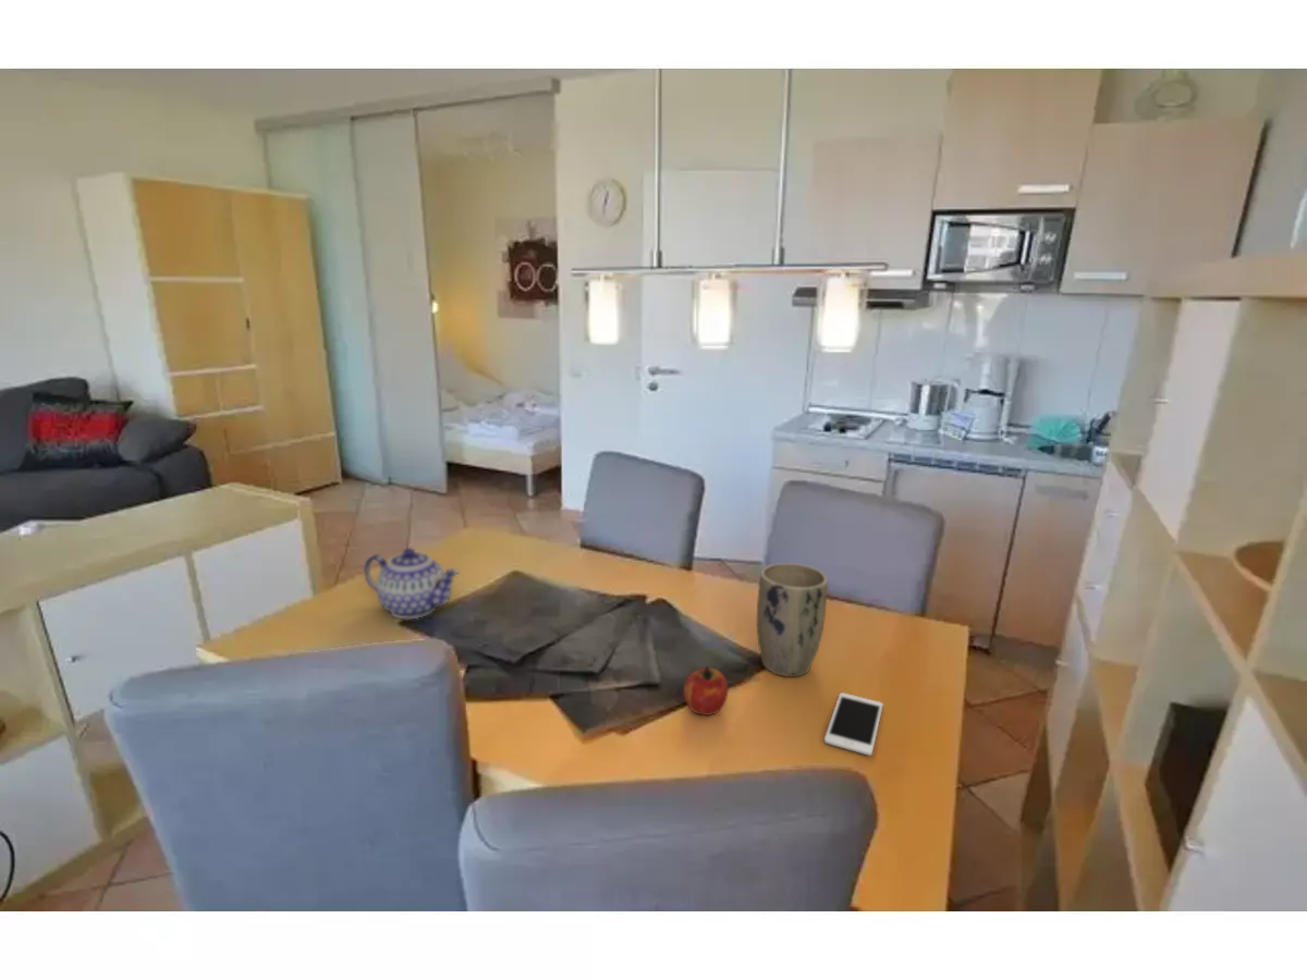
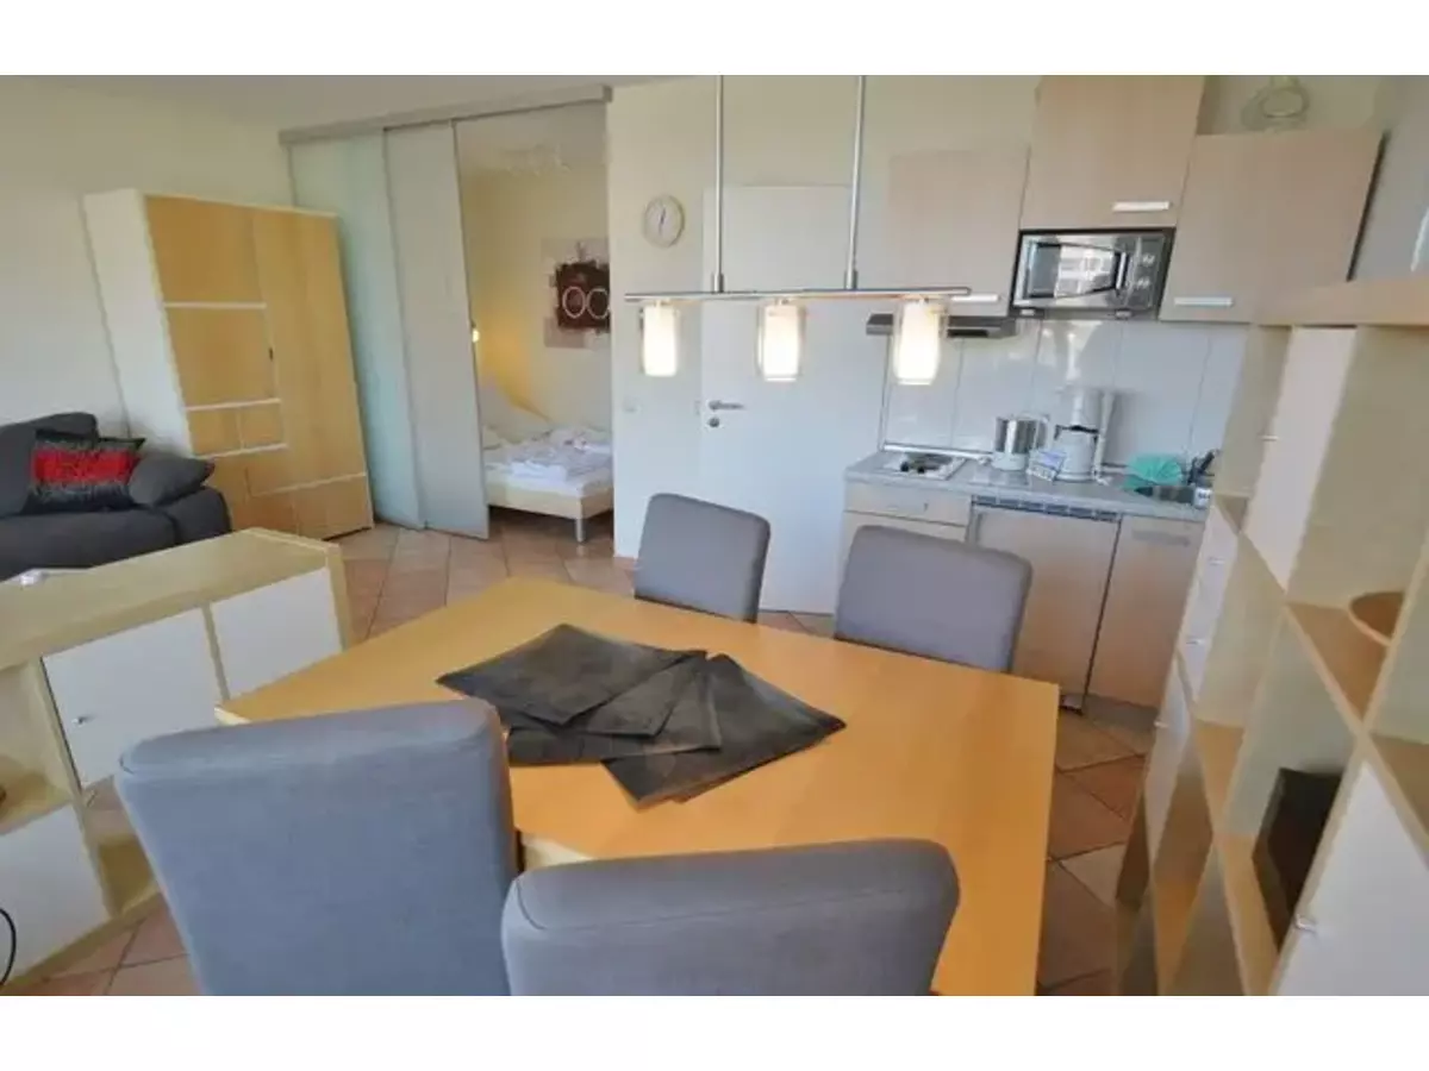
- fruit [683,665,730,716]
- plant pot [756,562,829,678]
- cell phone [823,691,884,757]
- teapot [363,547,461,620]
